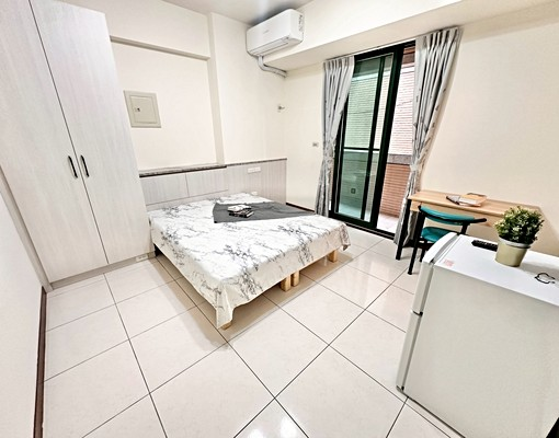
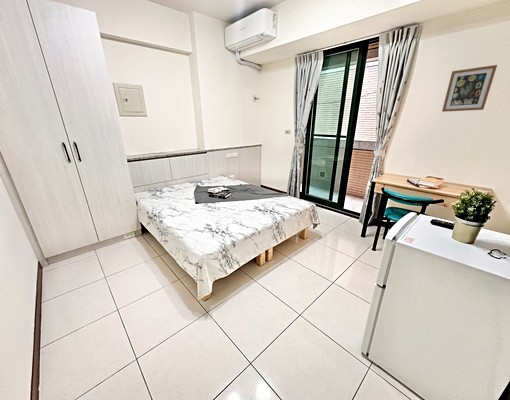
+ wall art [441,64,498,113]
